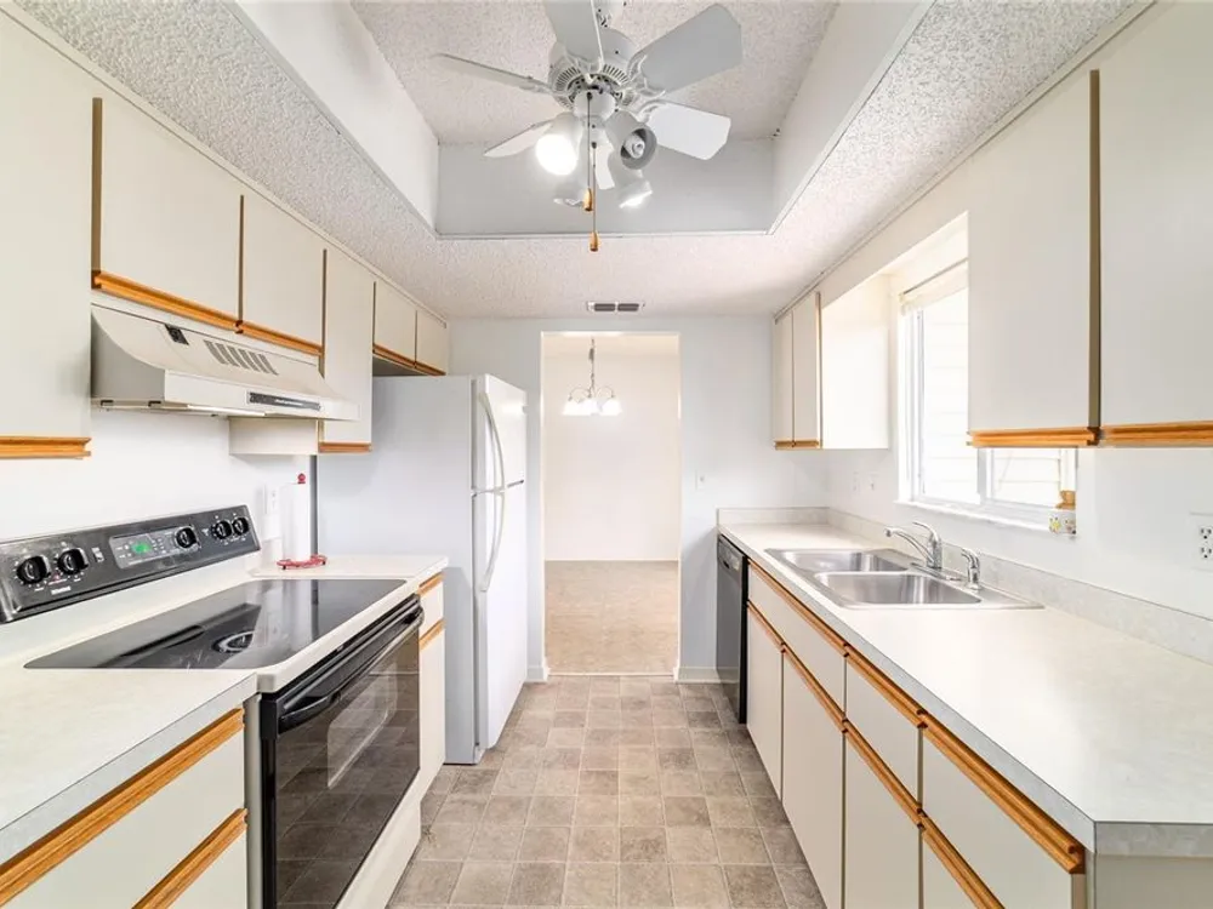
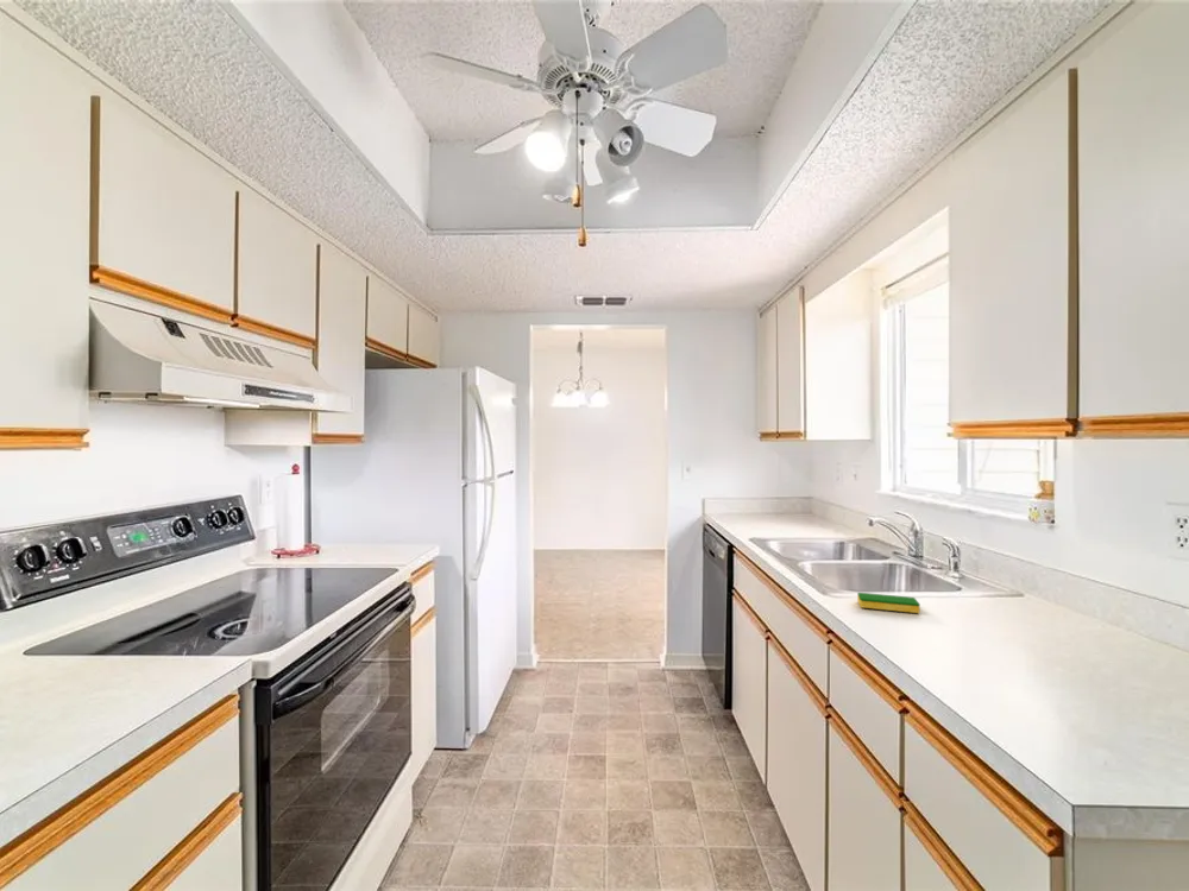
+ dish sponge [856,592,921,614]
